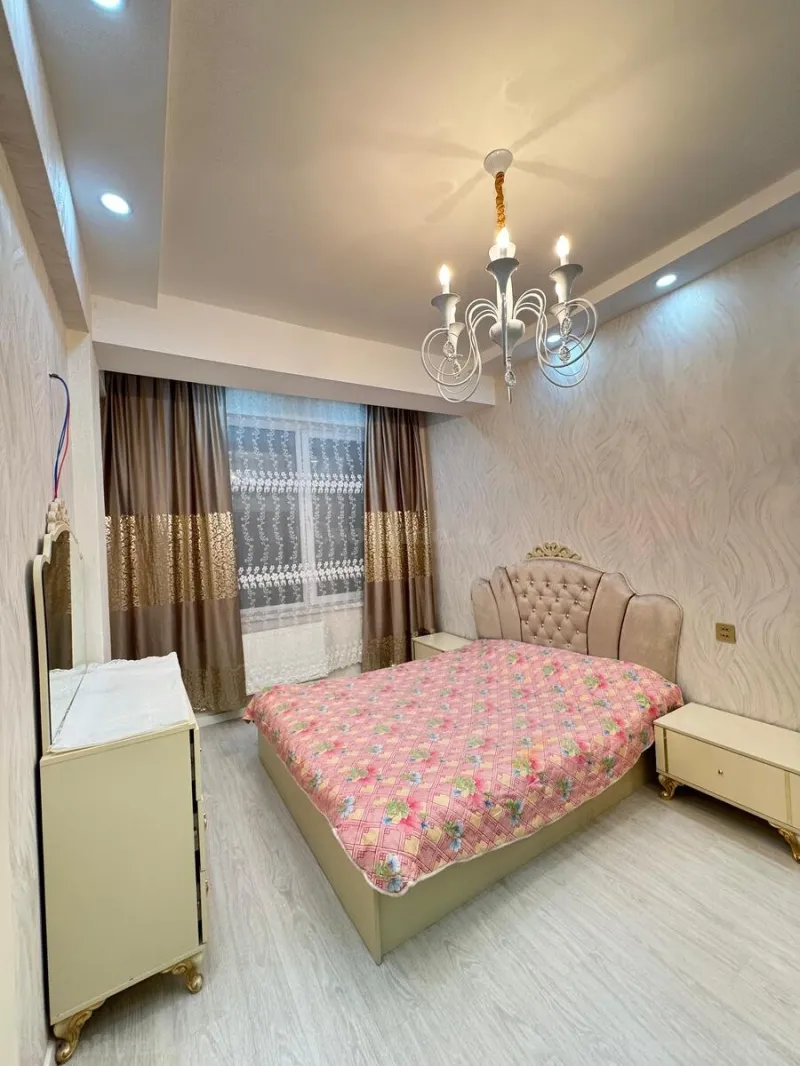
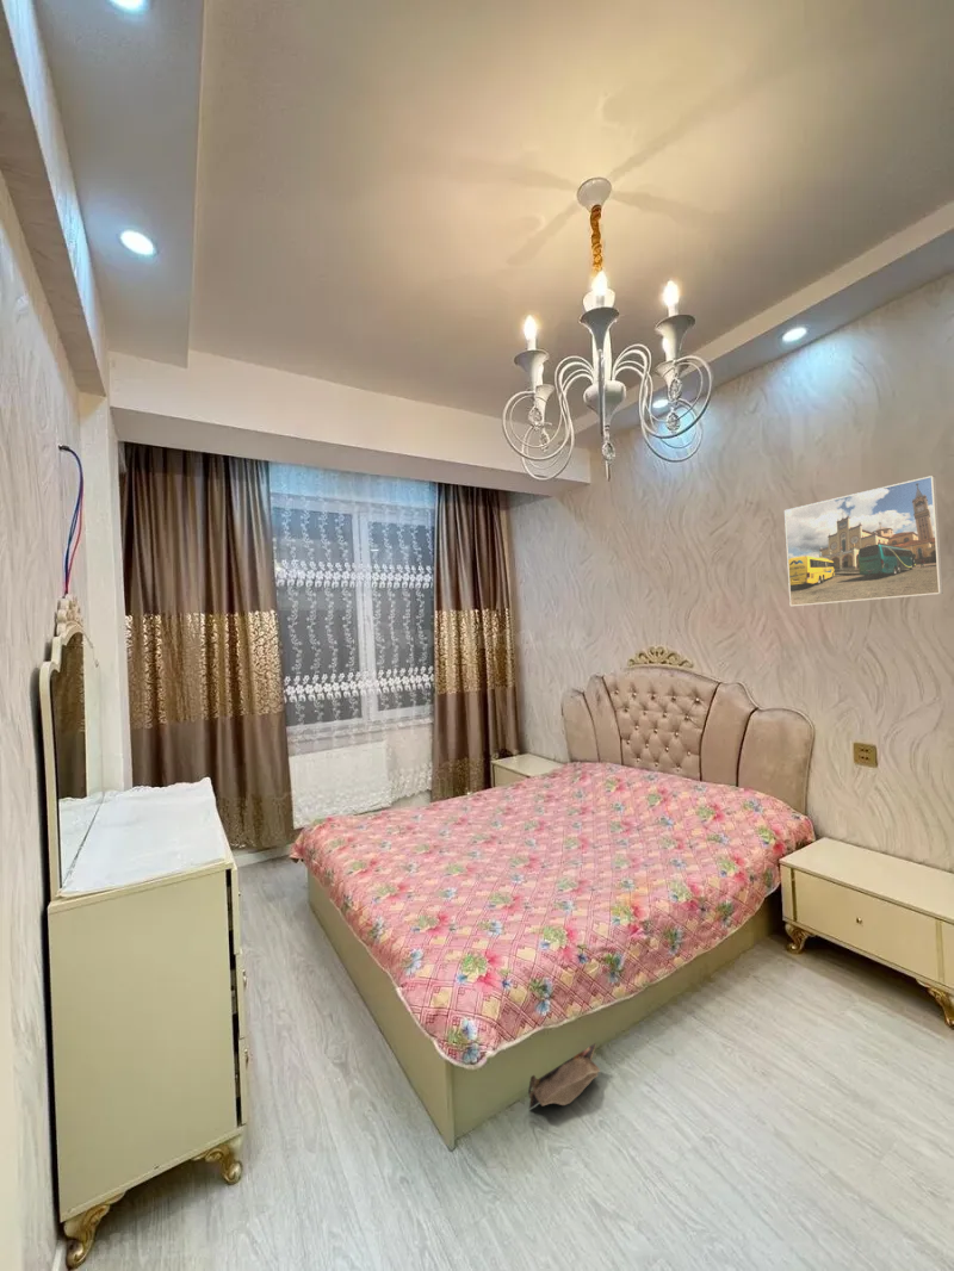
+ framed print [783,475,944,607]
+ bag [527,1042,601,1110]
